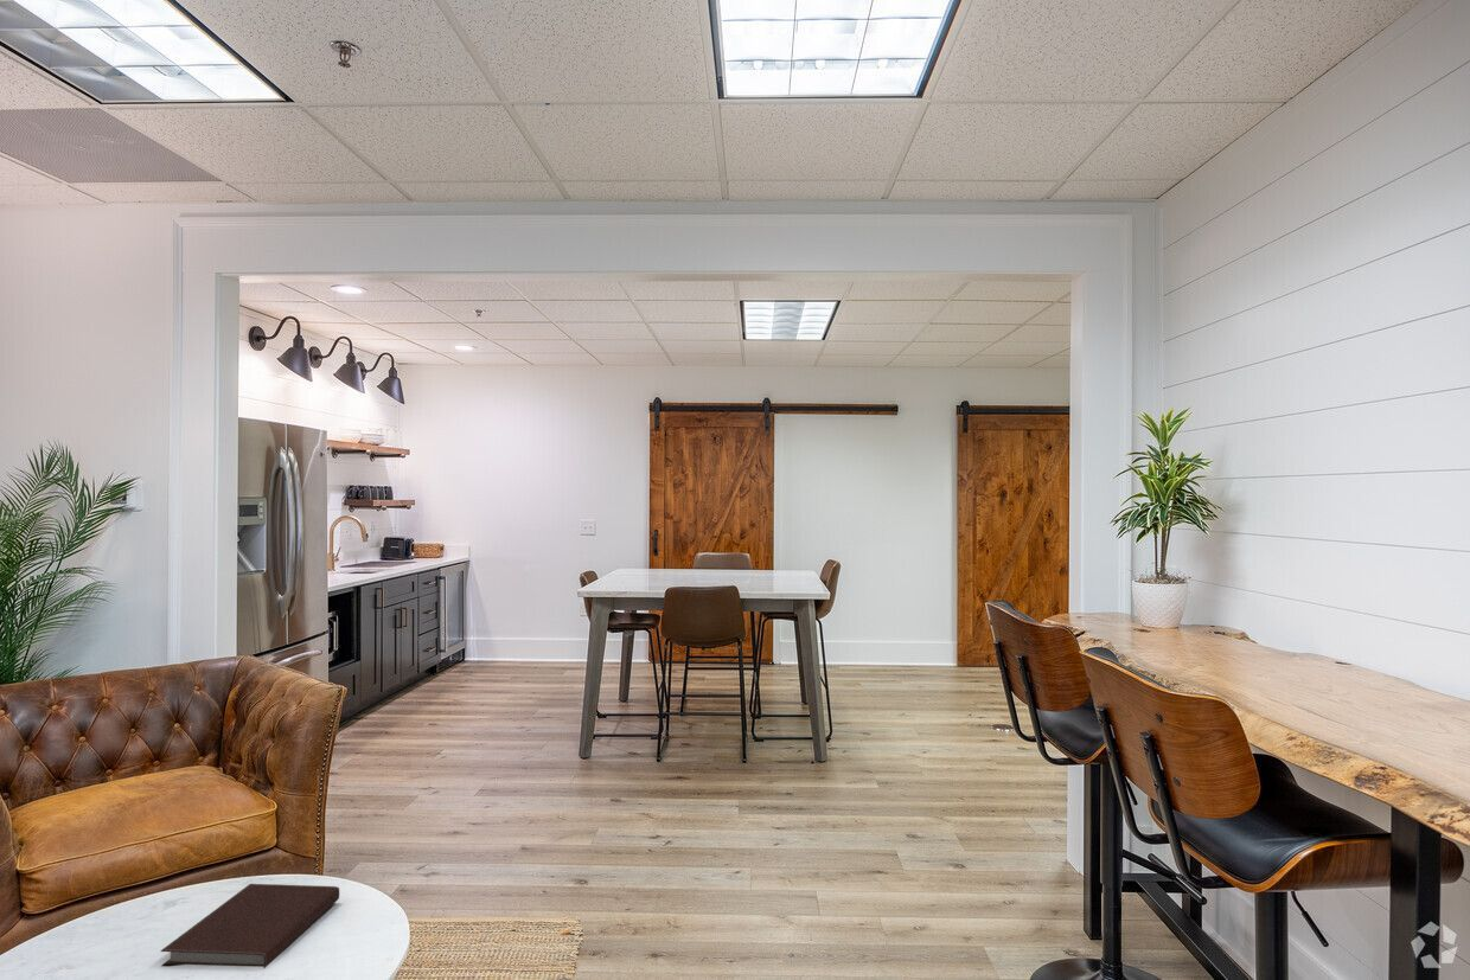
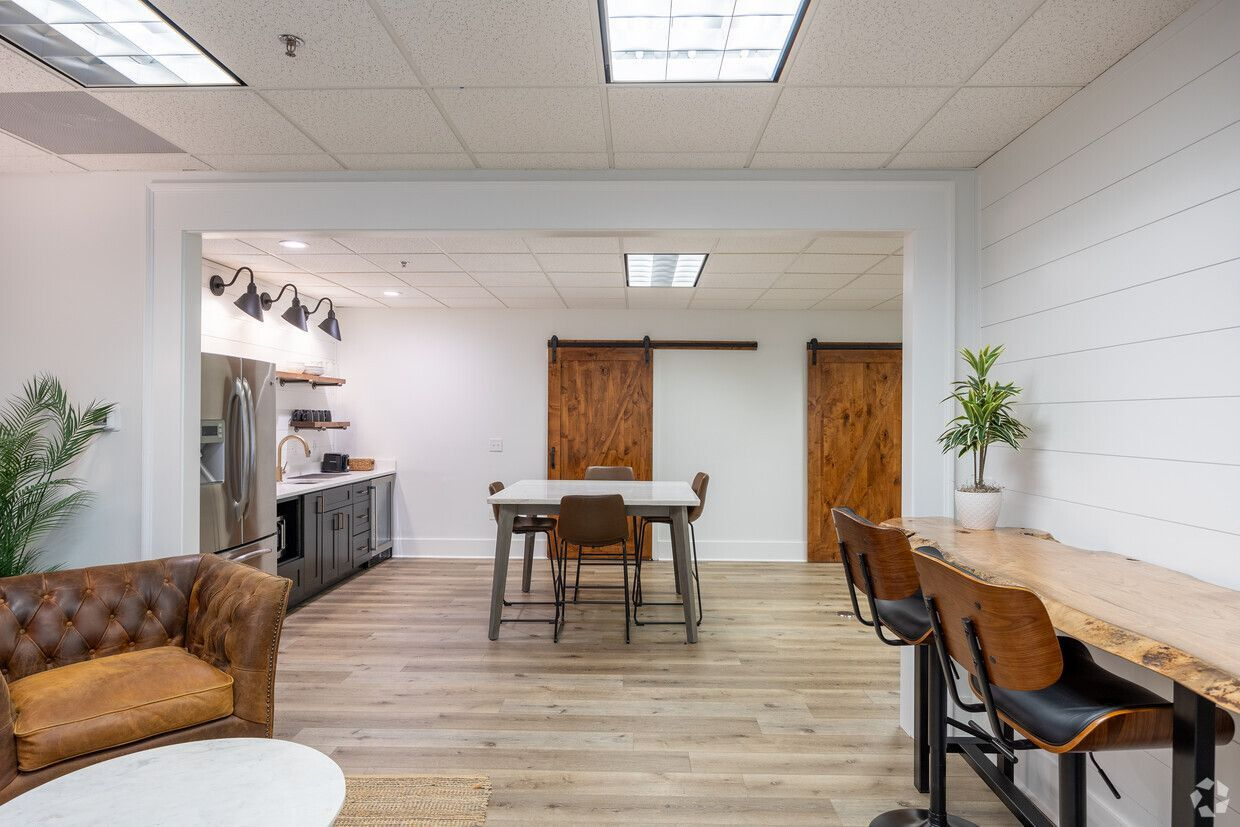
- notebook [159,883,340,971]
